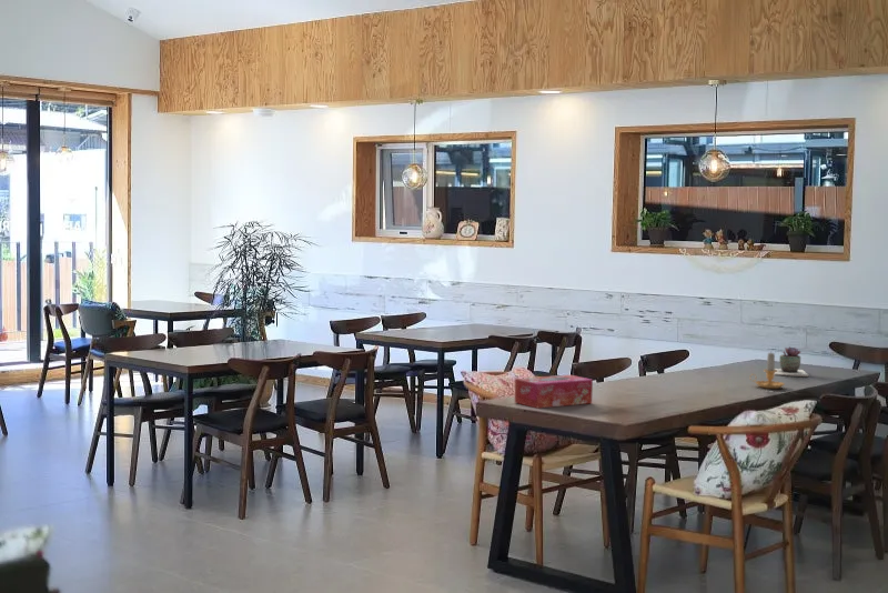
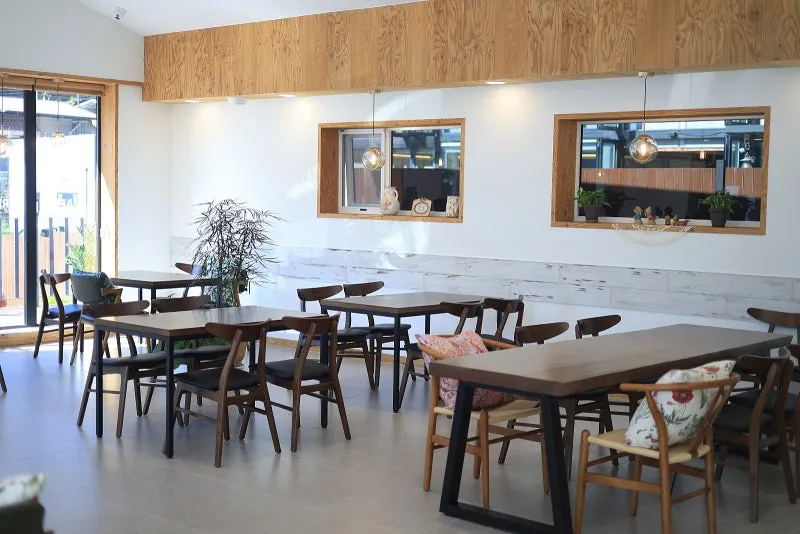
- tissue box [514,374,594,410]
- succulent plant [774,345,809,378]
- candle [748,352,786,390]
